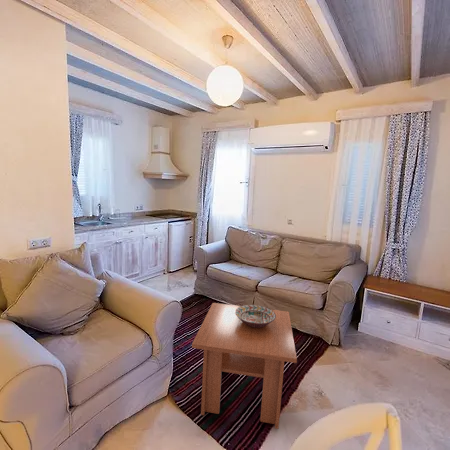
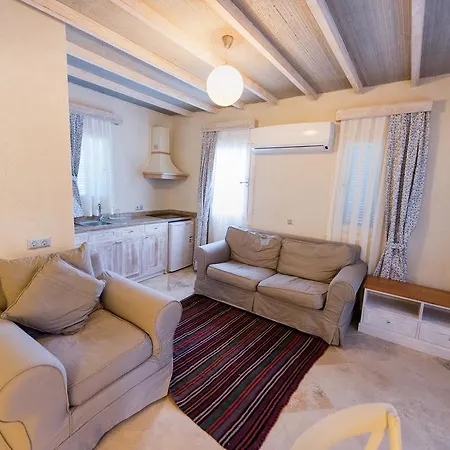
- decorative bowl [235,304,276,328]
- coffee table [191,302,298,430]
